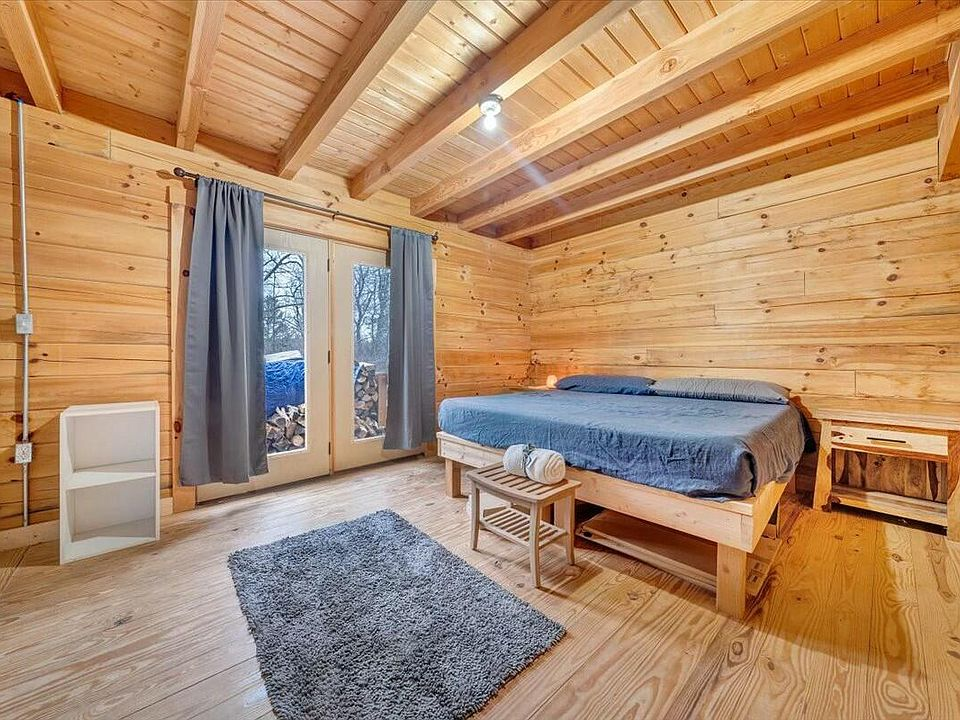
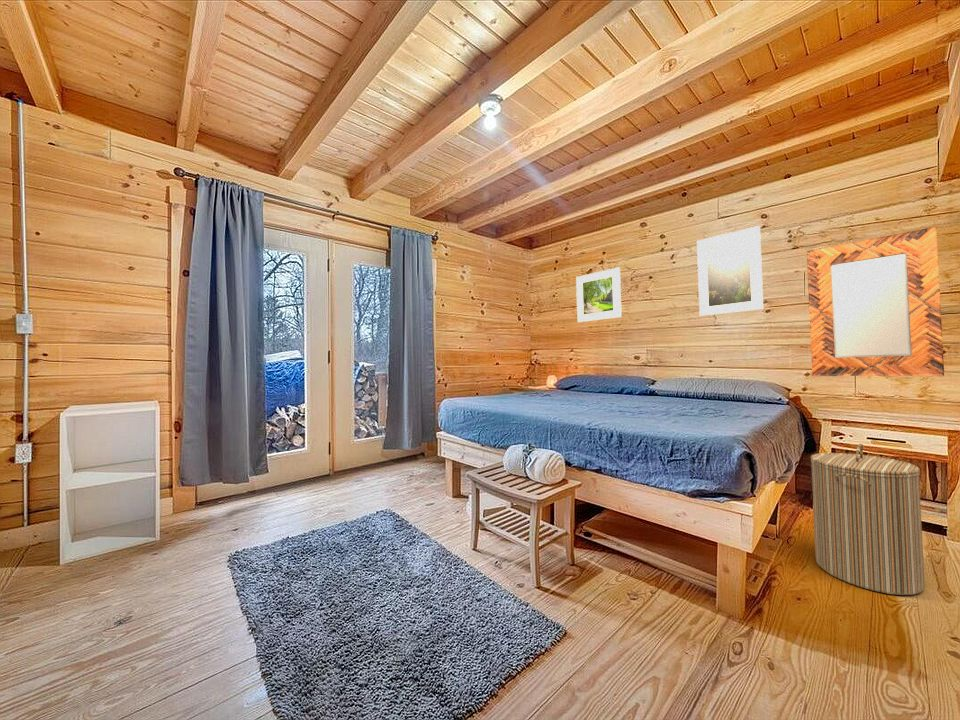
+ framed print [696,225,764,317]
+ laundry hamper [810,443,926,596]
+ home mirror [806,226,945,377]
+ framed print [575,266,623,324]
